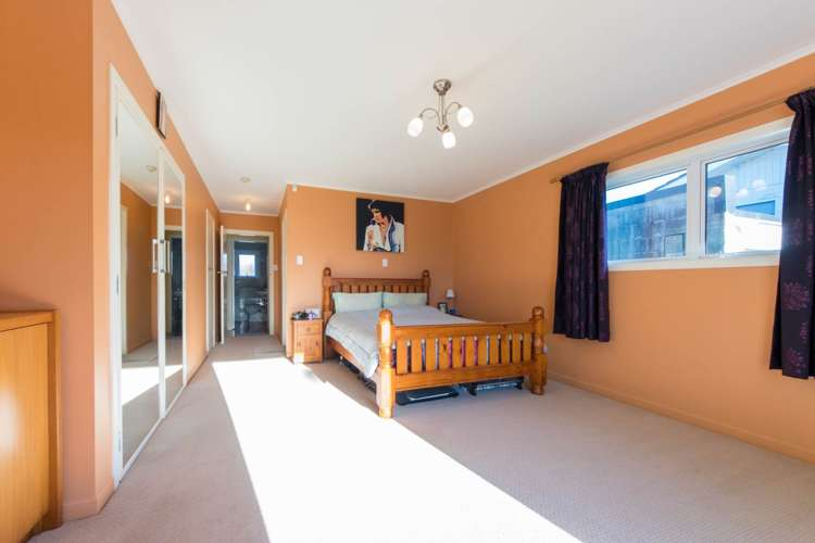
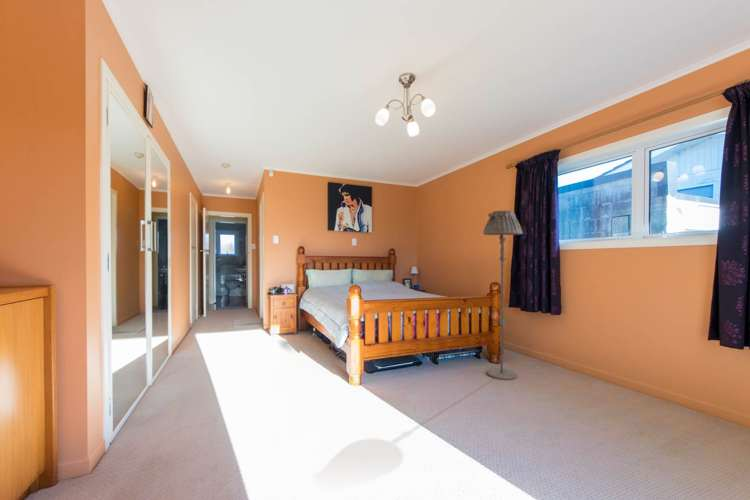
+ floor lamp [482,210,524,381]
